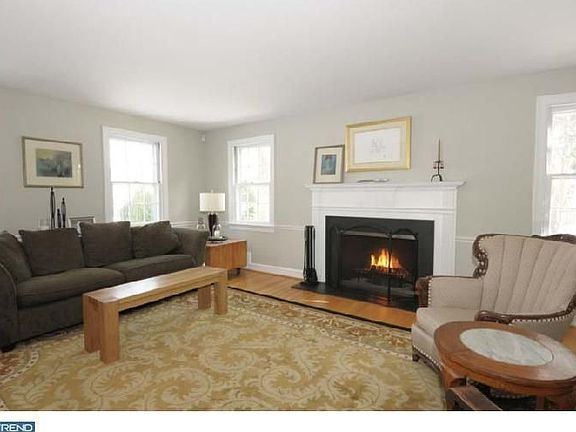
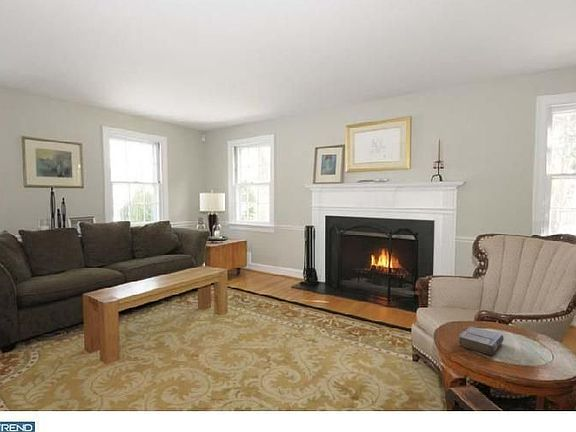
+ book [458,325,505,356]
